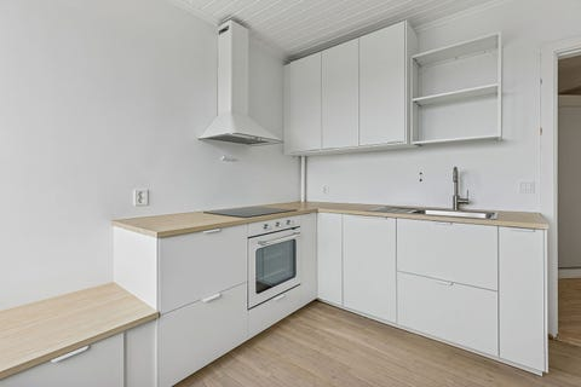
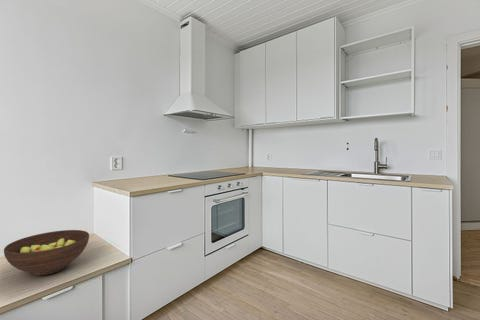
+ fruit bowl [3,229,90,276]
